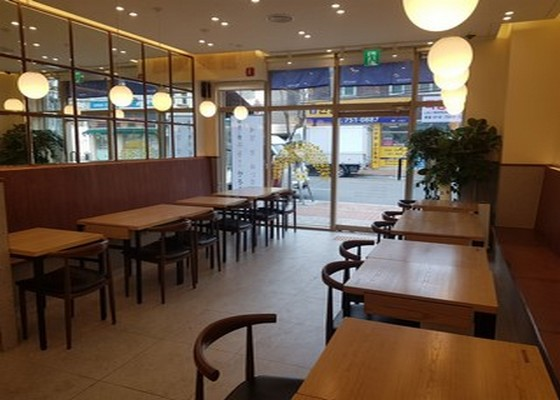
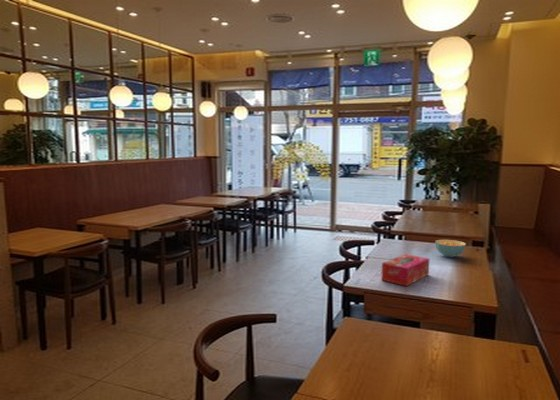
+ tissue box [380,253,430,287]
+ cereal bowl [434,239,467,258]
